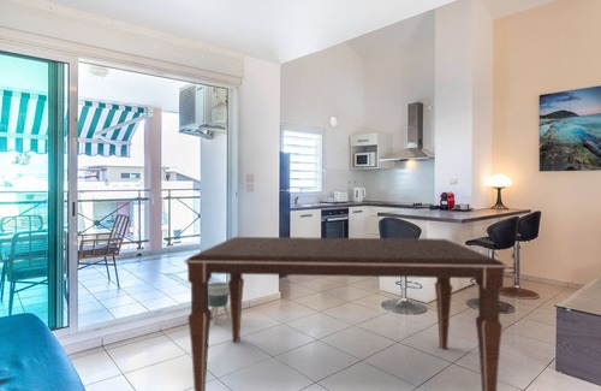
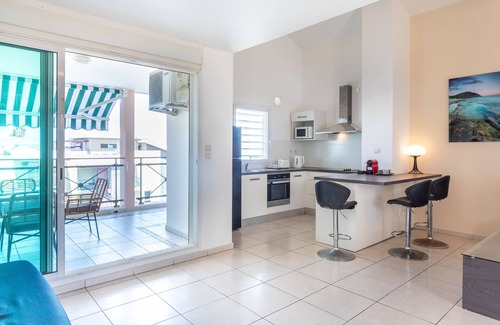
- dining table [183,236,510,391]
- planter [209,282,231,325]
